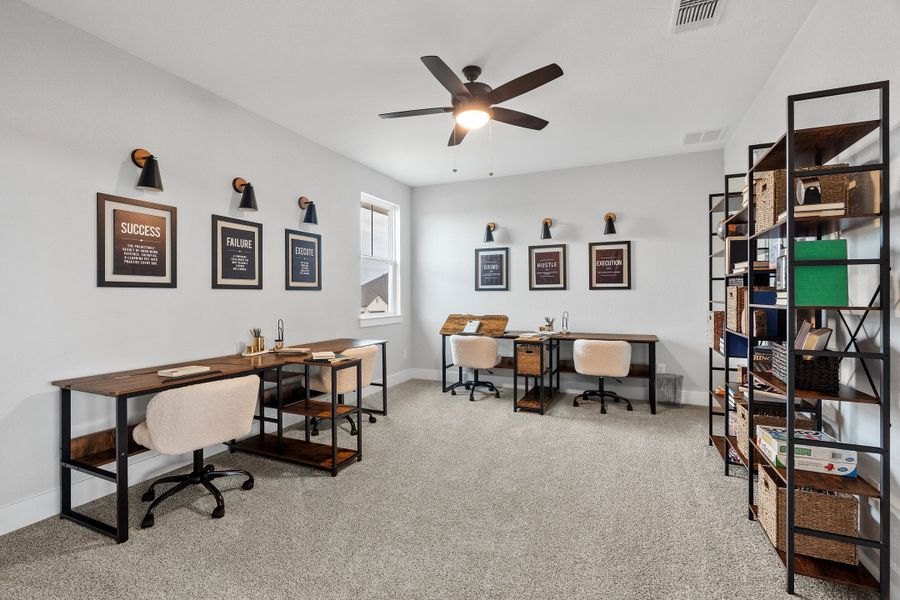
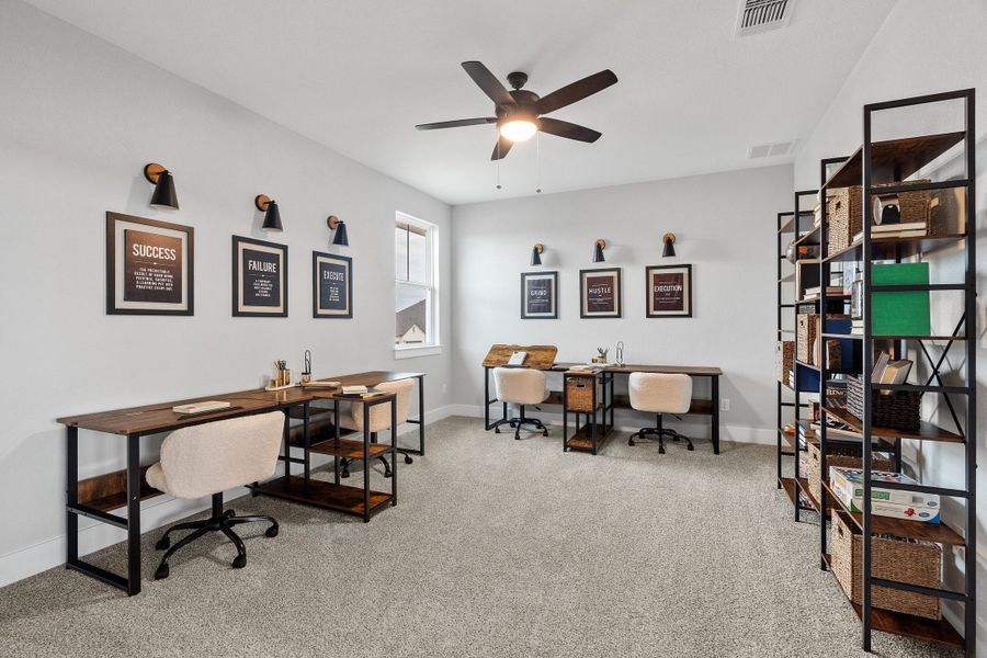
- waste bin [655,372,685,409]
